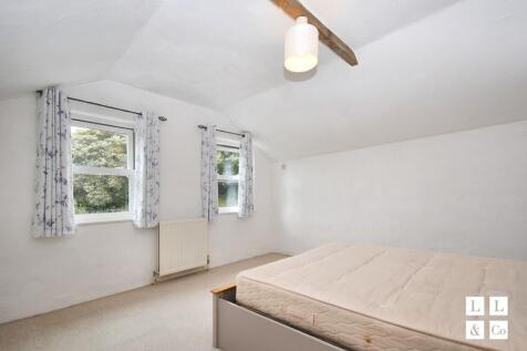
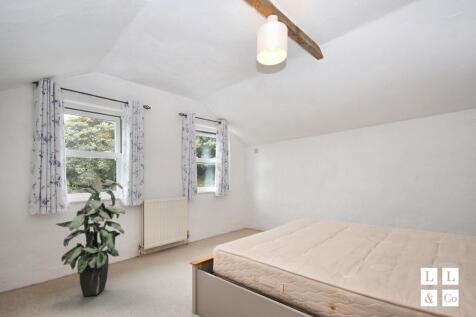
+ indoor plant [54,172,126,297]
